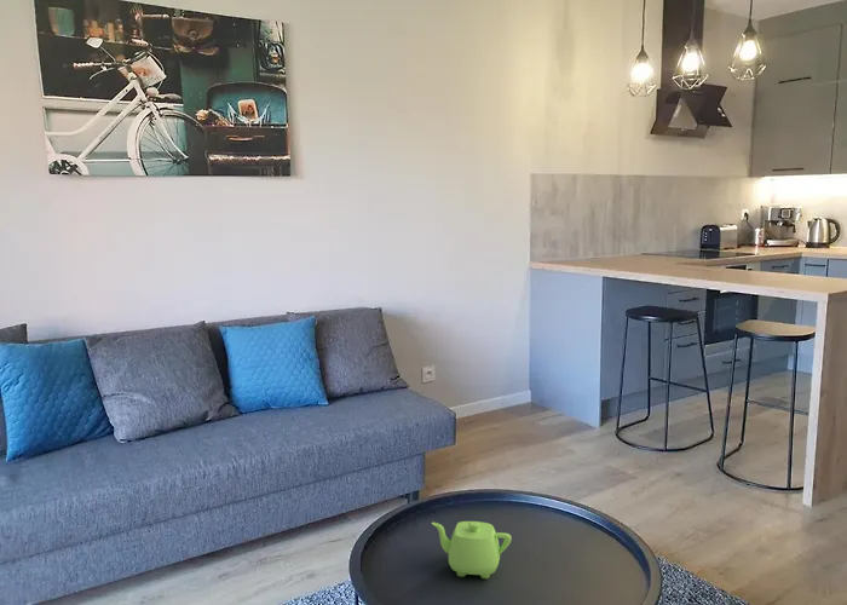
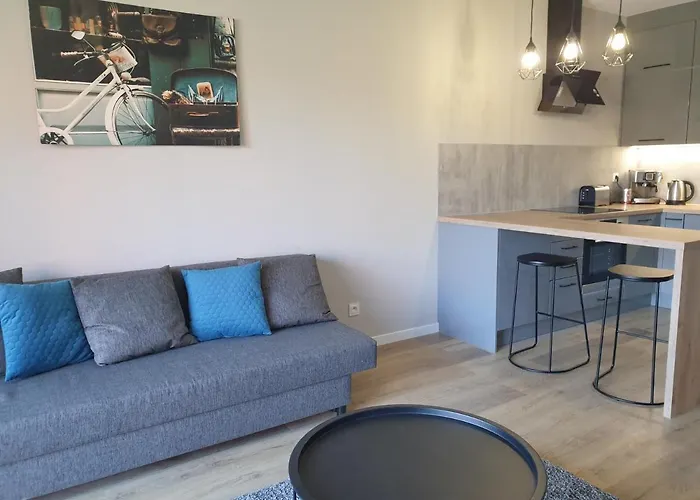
- teapot [431,520,513,580]
